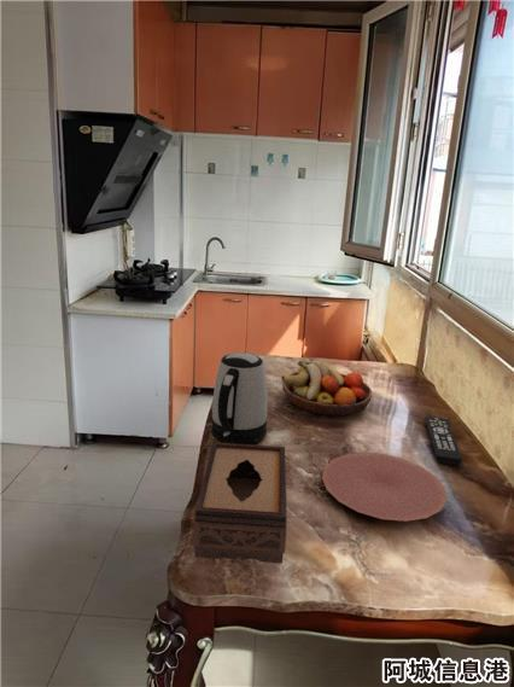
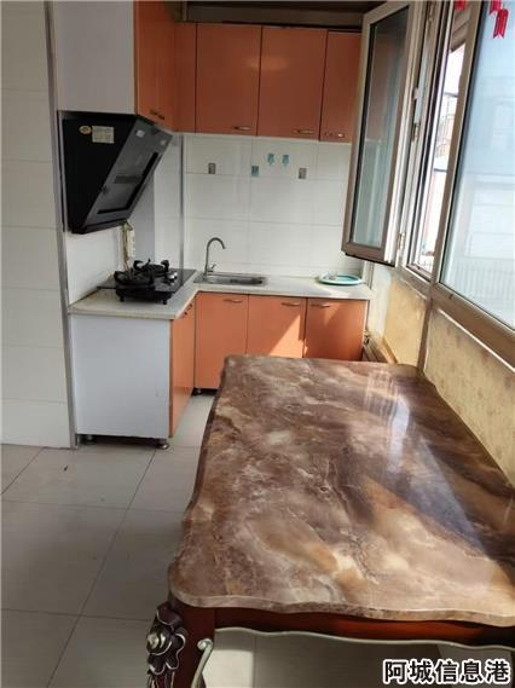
- remote control [424,415,463,466]
- plate [321,452,448,523]
- tissue box [192,441,287,565]
- kettle [210,351,269,444]
- fruit bowl [280,359,373,418]
